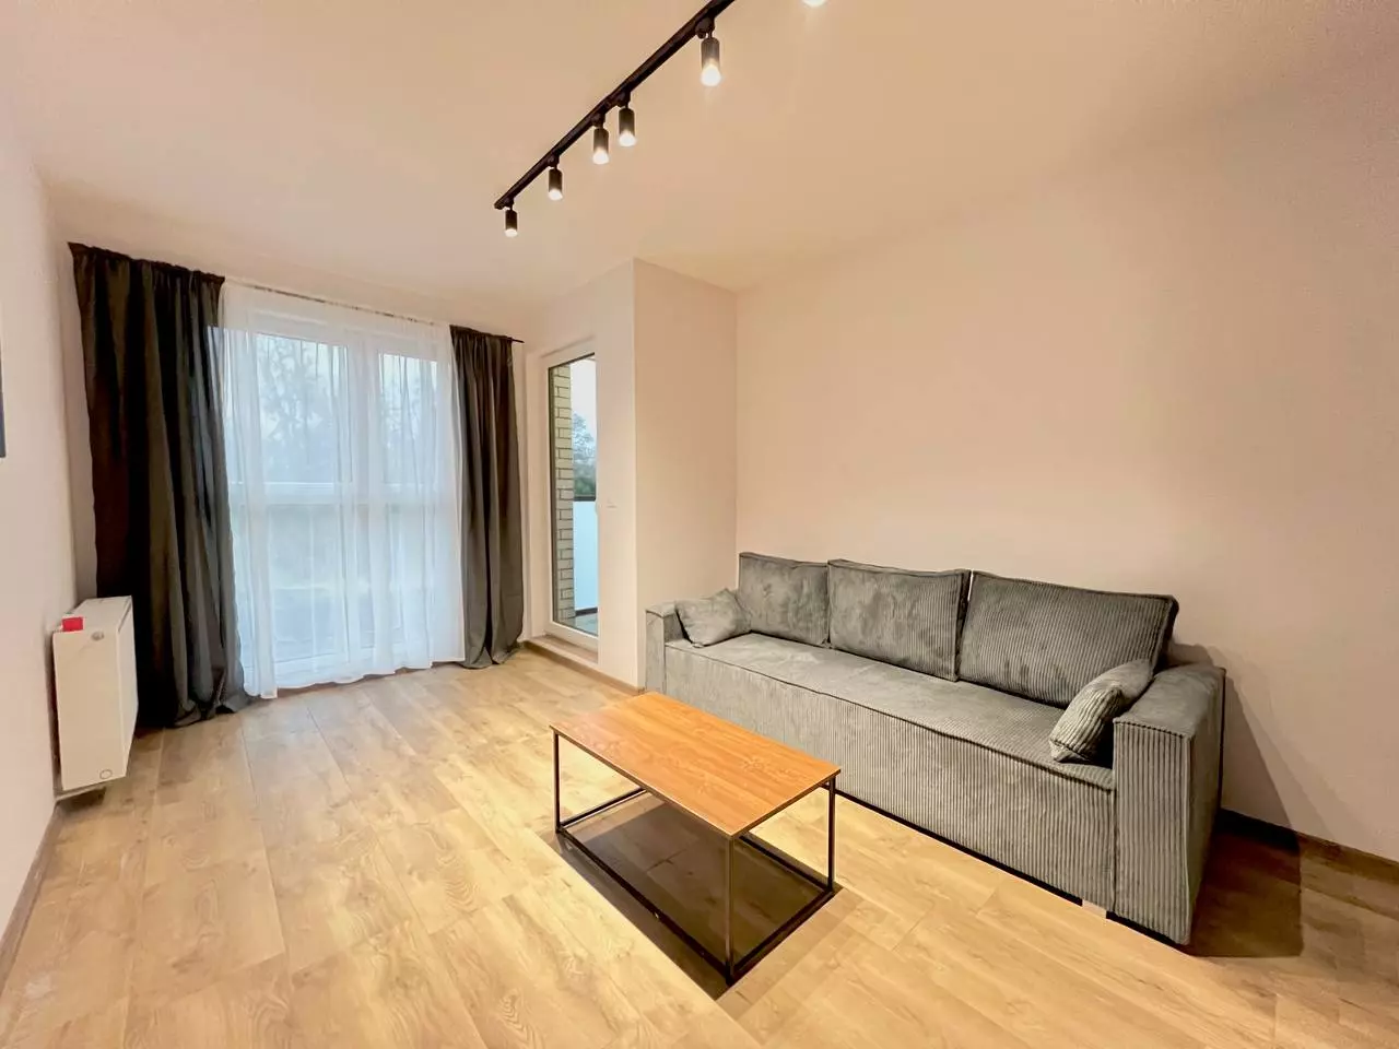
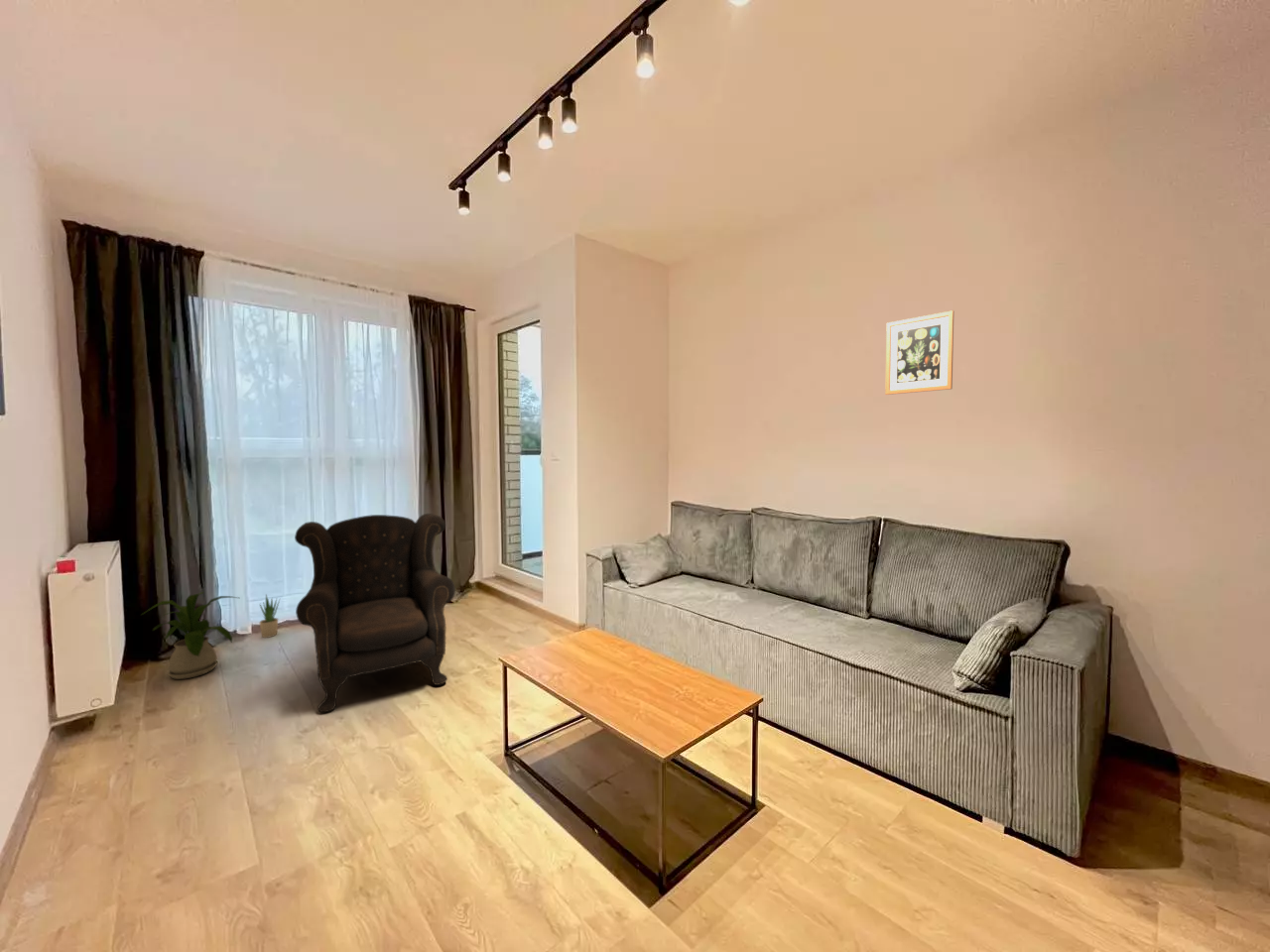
+ wall art [884,309,954,396]
+ armchair [294,513,456,713]
+ house plant [140,591,239,680]
+ potted plant [258,593,281,639]
